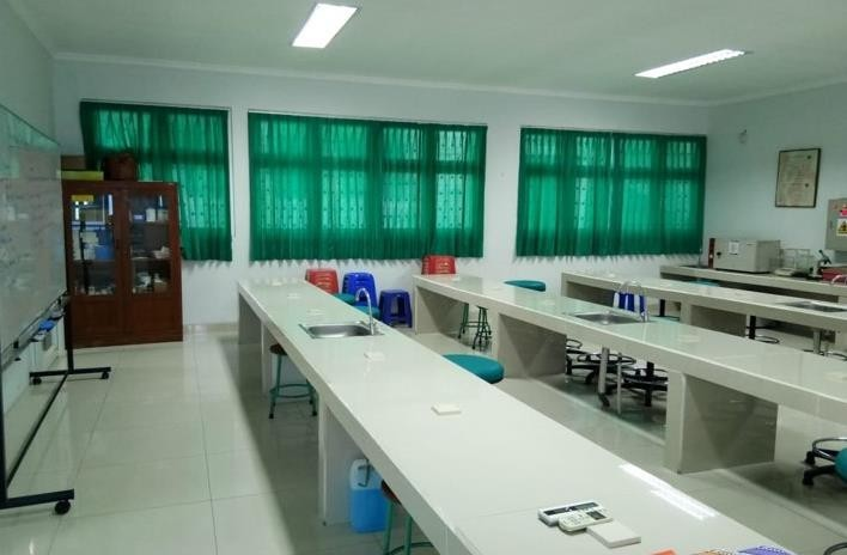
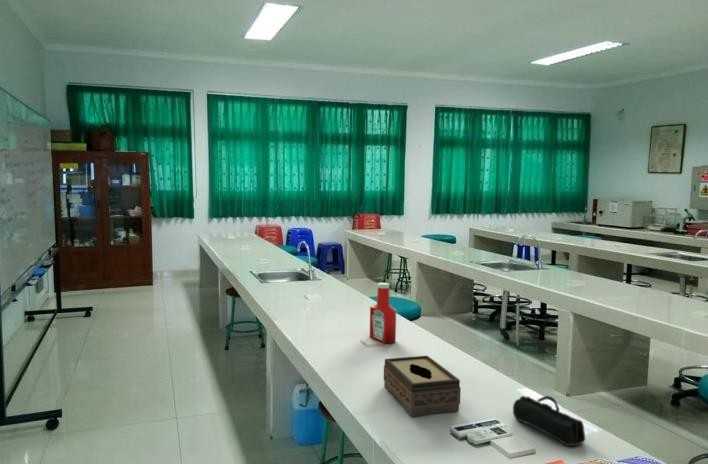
+ tissue box [383,355,462,417]
+ soap bottle [369,282,397,344]
+ pencil case [512,395,586,447]
